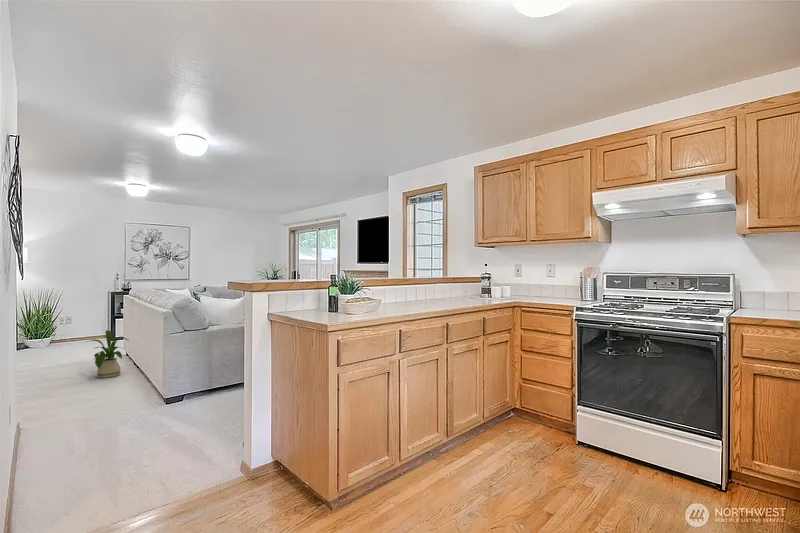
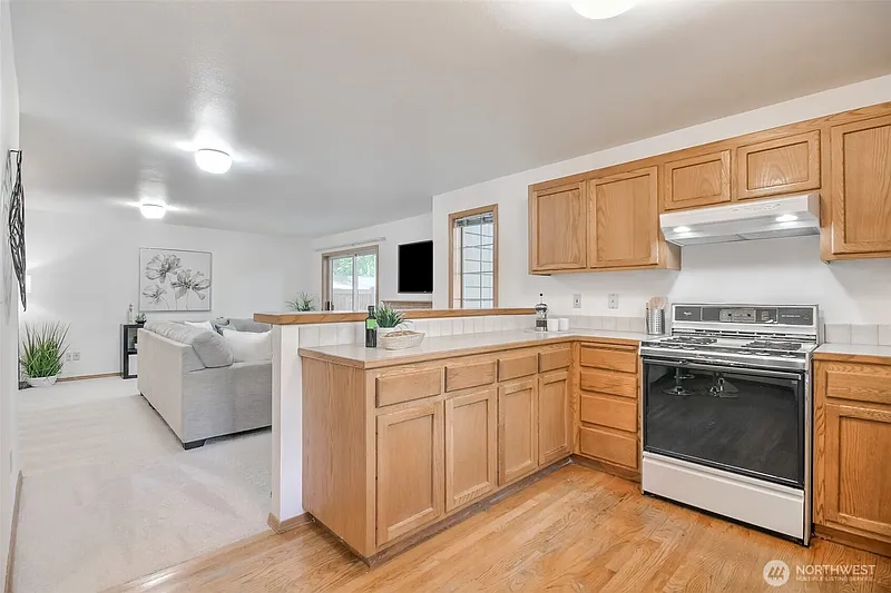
- house plant [83,329,130,379]
